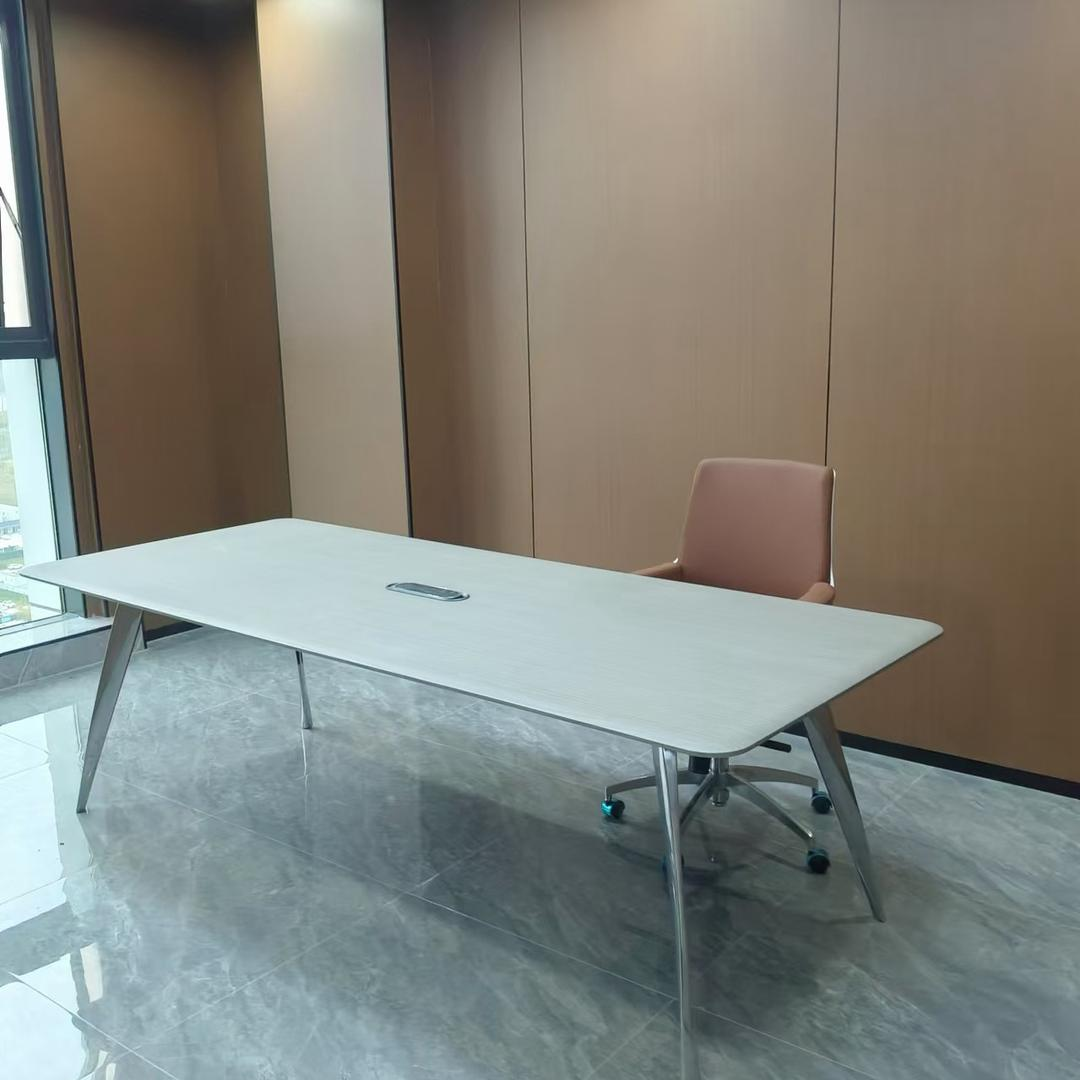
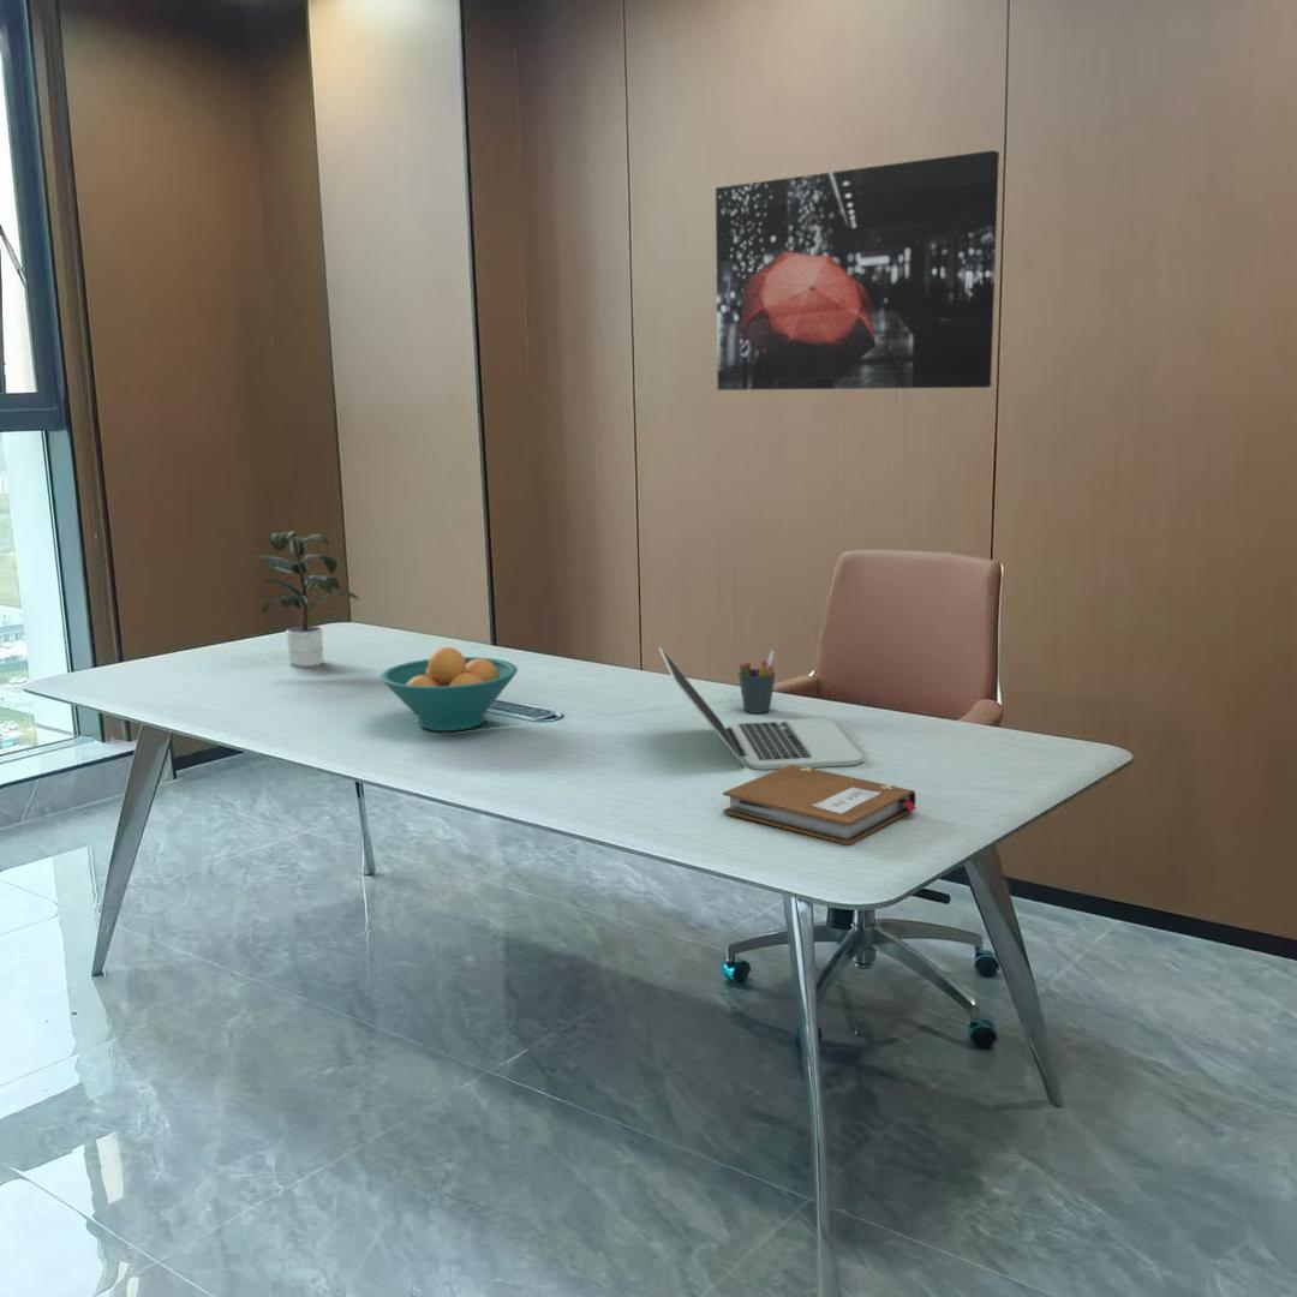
+ wall art [715,149,1000,392]
+ laptop [658,646,863,771]
+ fruit bowl [379,646,519,733]
+ potted plant [253,531,360,669]
+ pen holder [737,648,777,715]
+ notebook [722,765,916,847]
